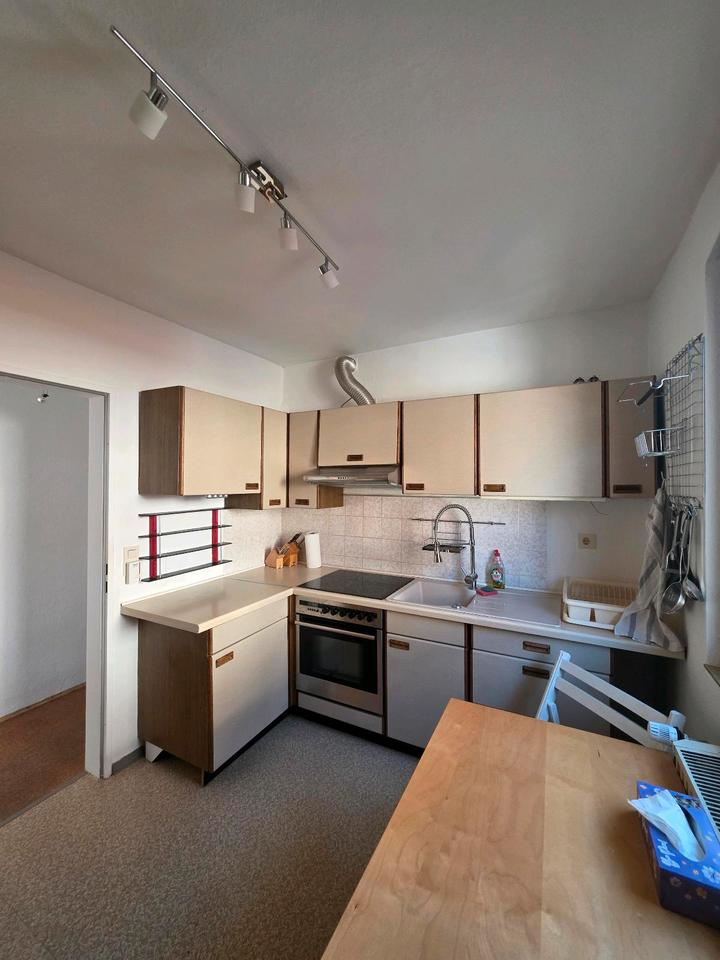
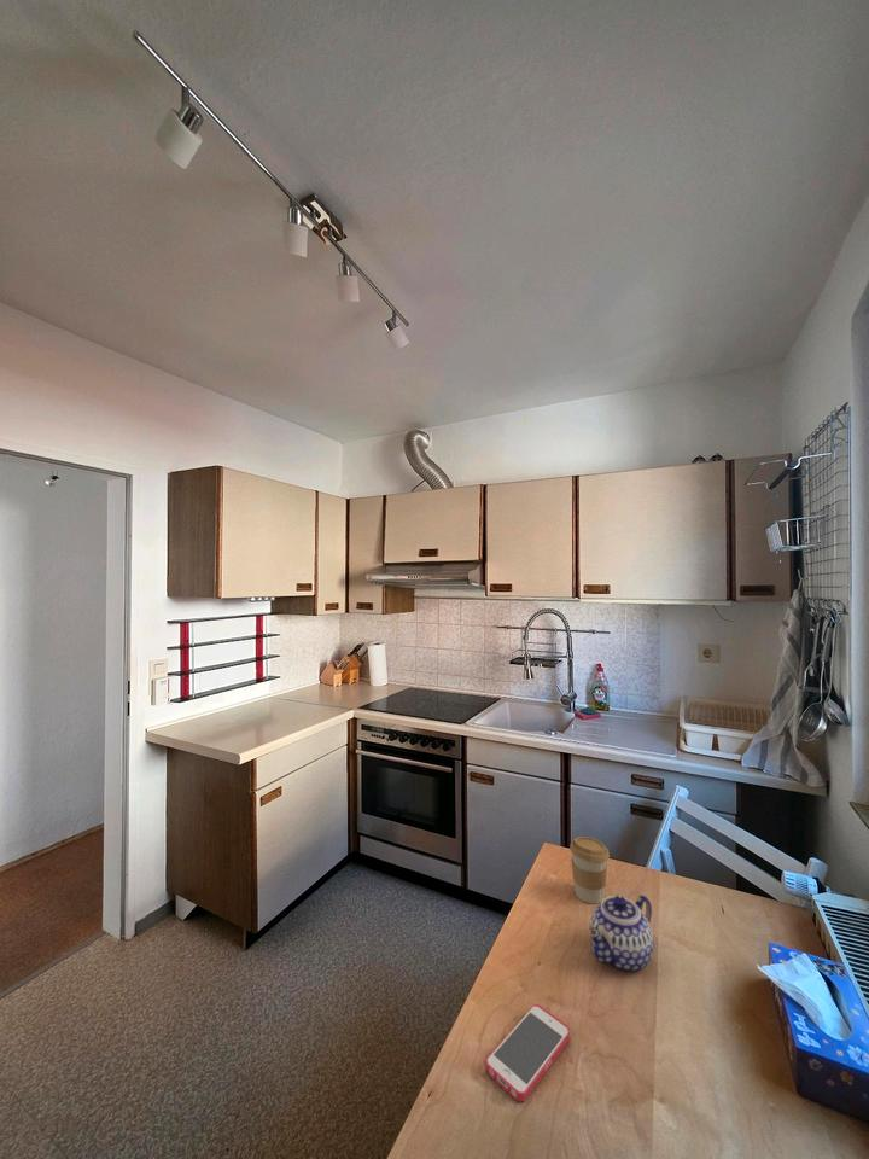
+ smartphone [484,1003,571,1103]
+ coffee cup [568,835,611,904]
+ teapot [588,893,654,972]
